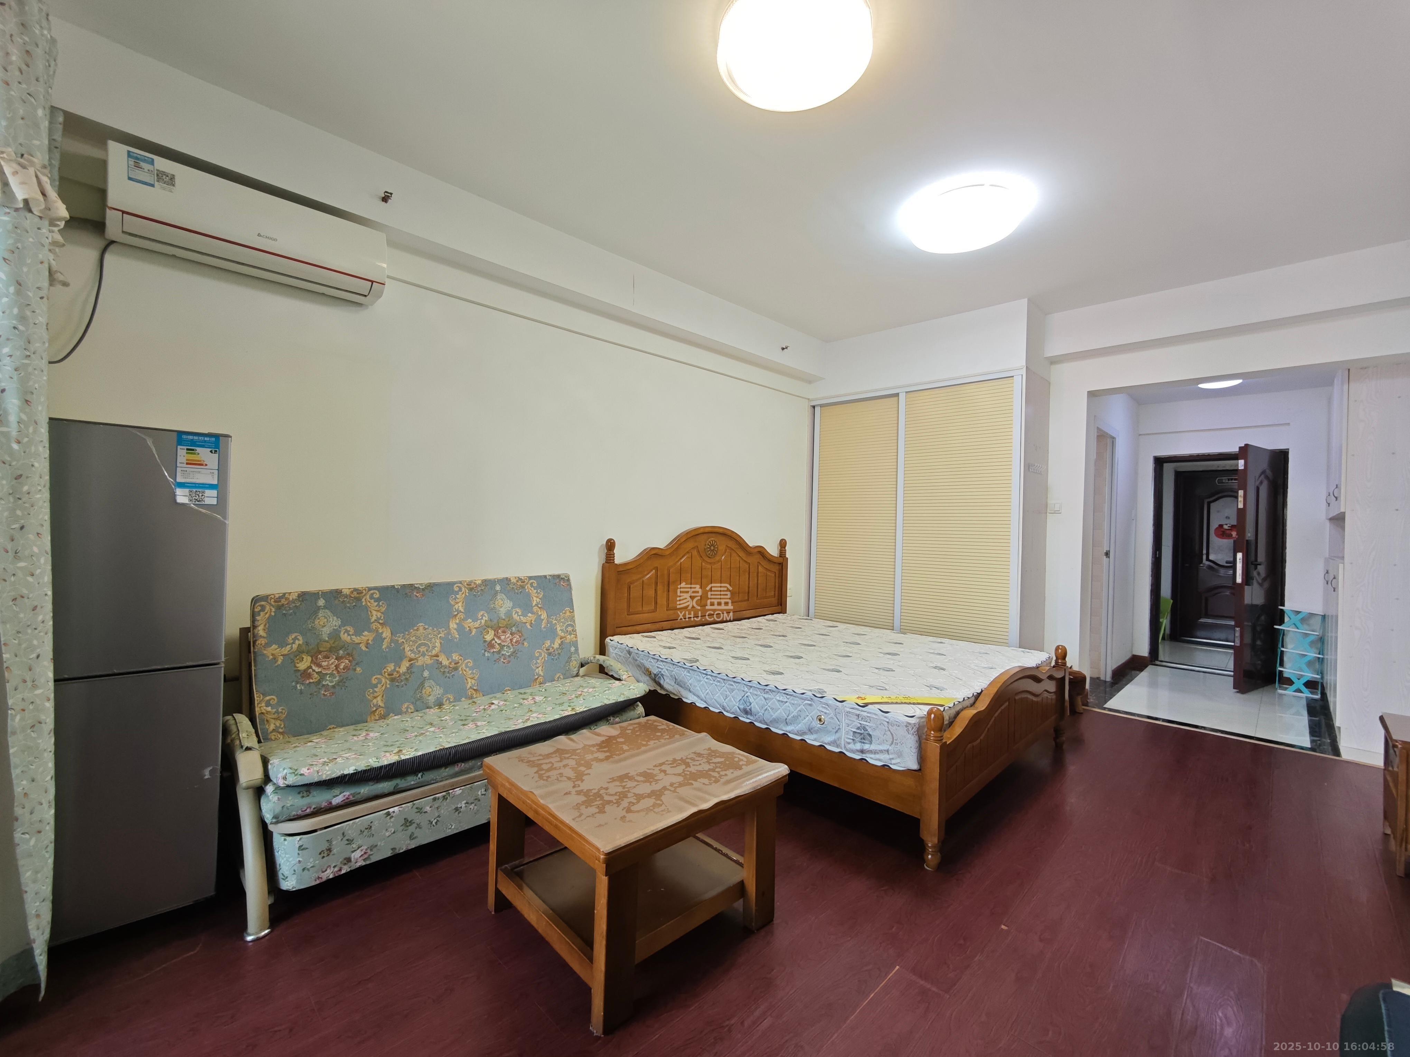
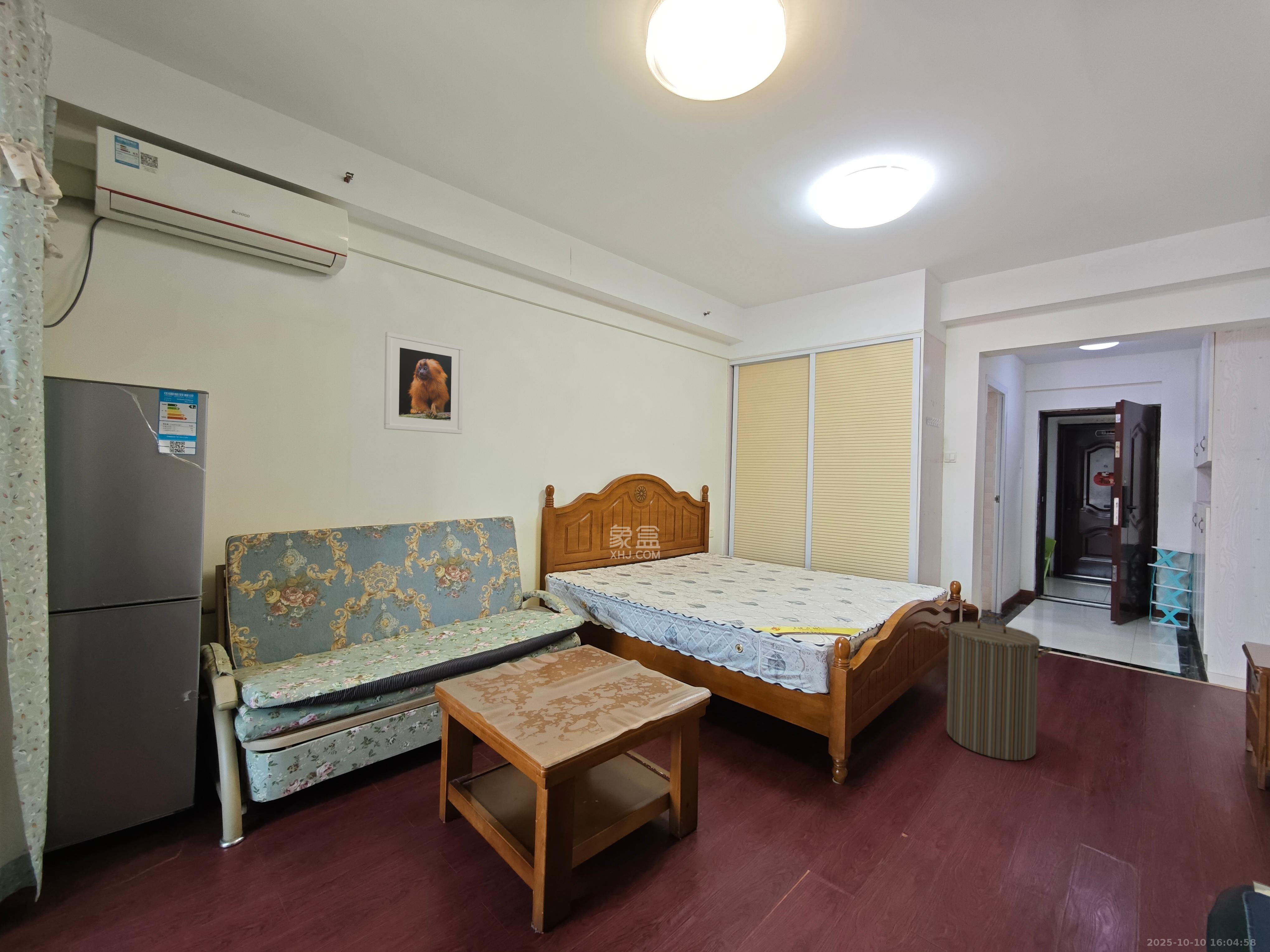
+ laundry hamper [940,614,1052,761]
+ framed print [383,331,464,434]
